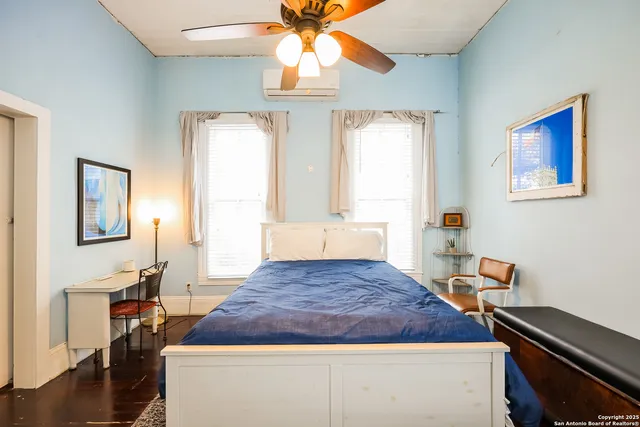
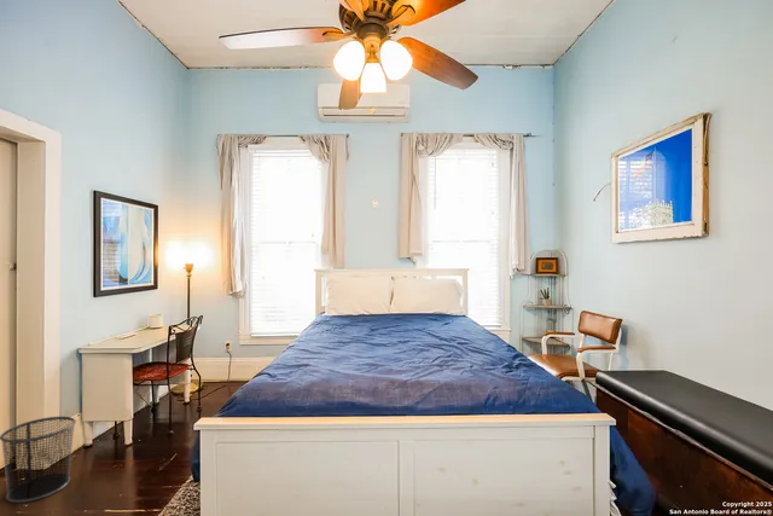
+ waste bin [0,416,77,504]
